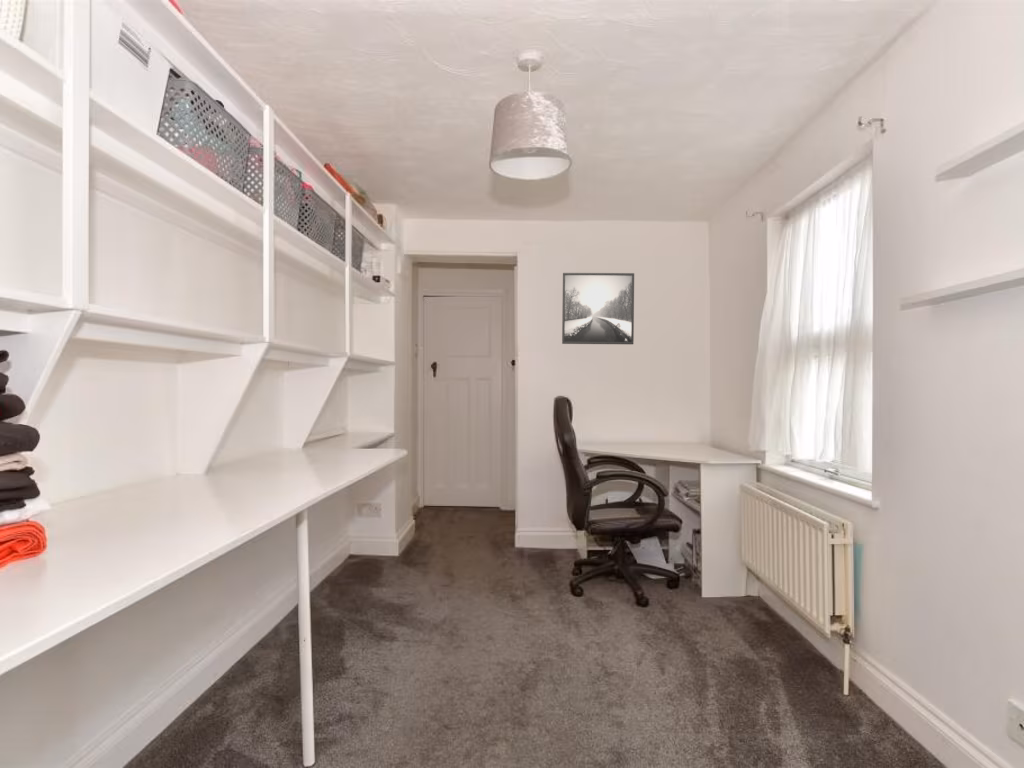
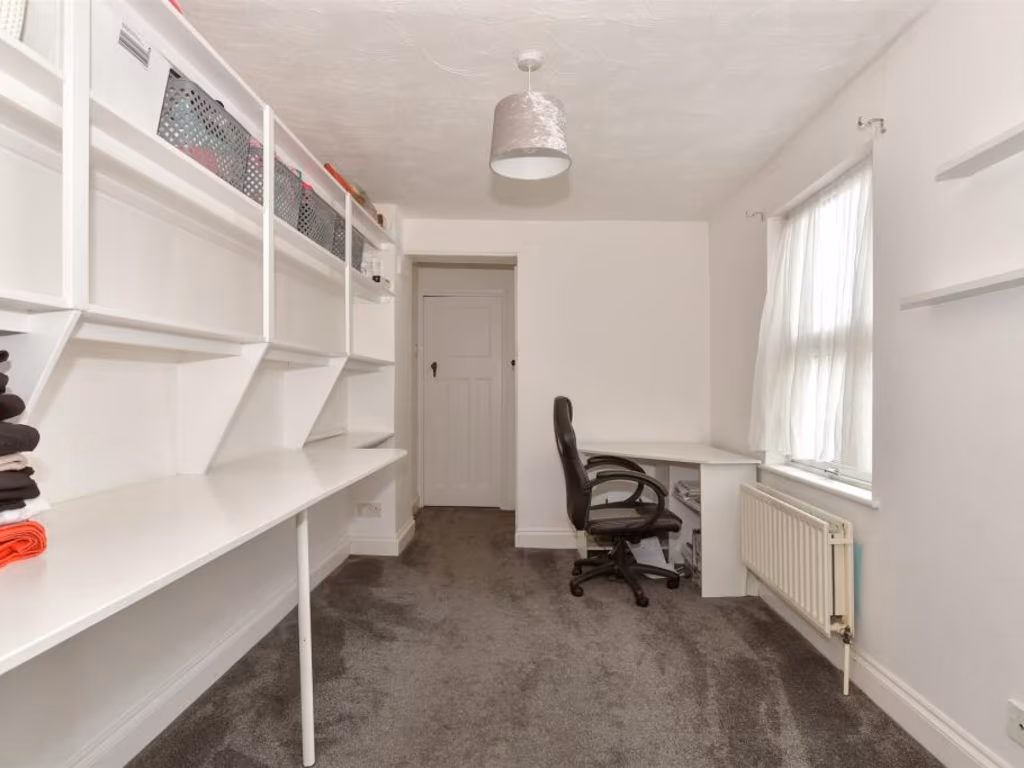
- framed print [561,272,635,345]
